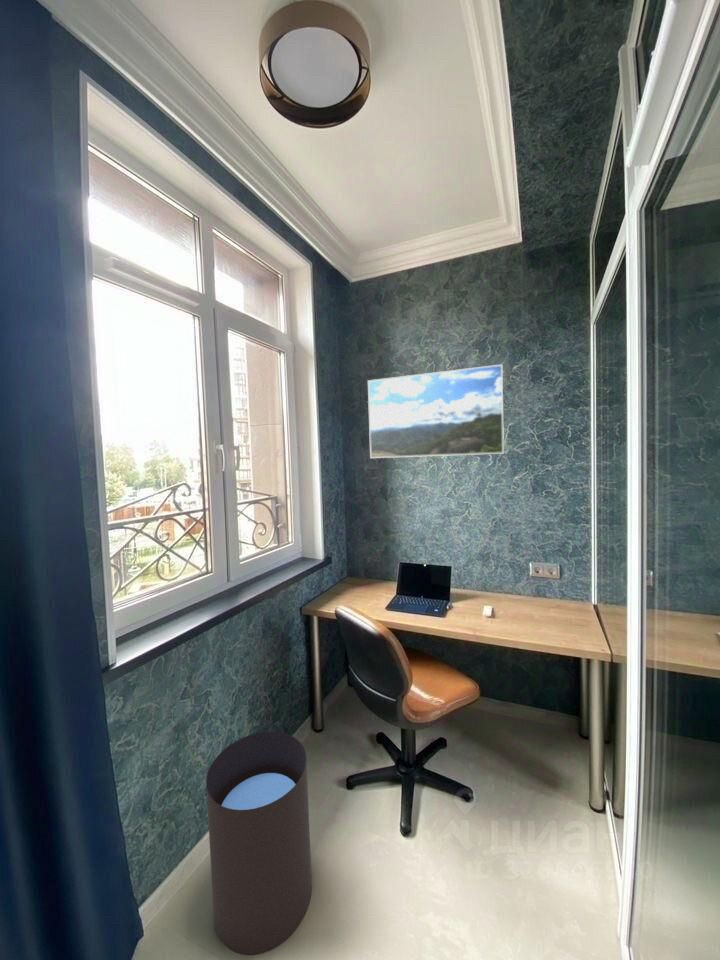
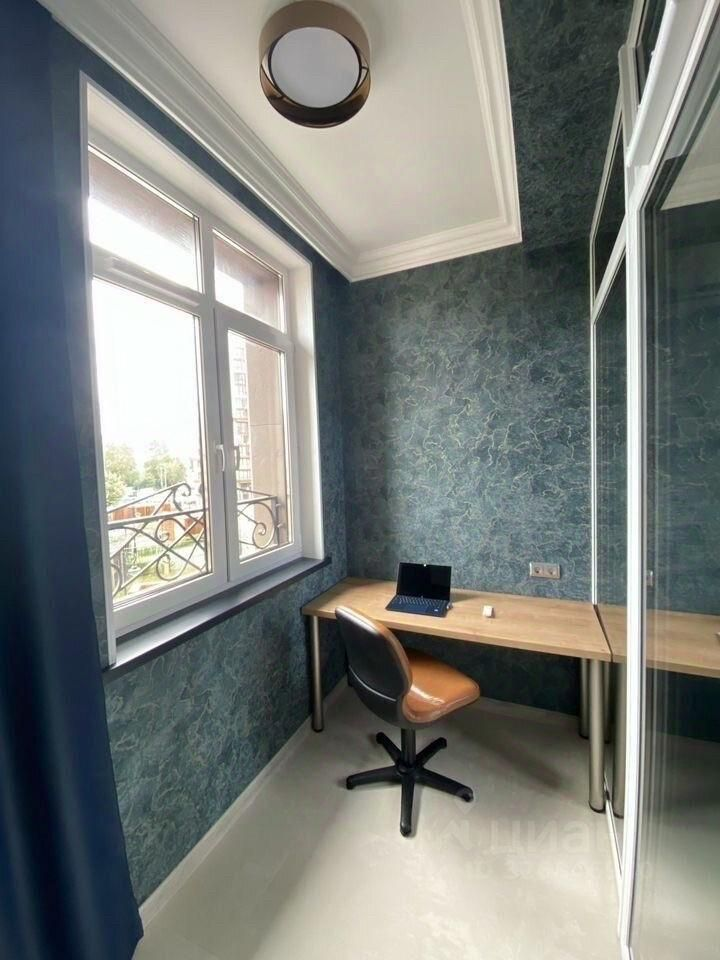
- waste bin [205,731,313,956]
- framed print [367,363,505,459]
